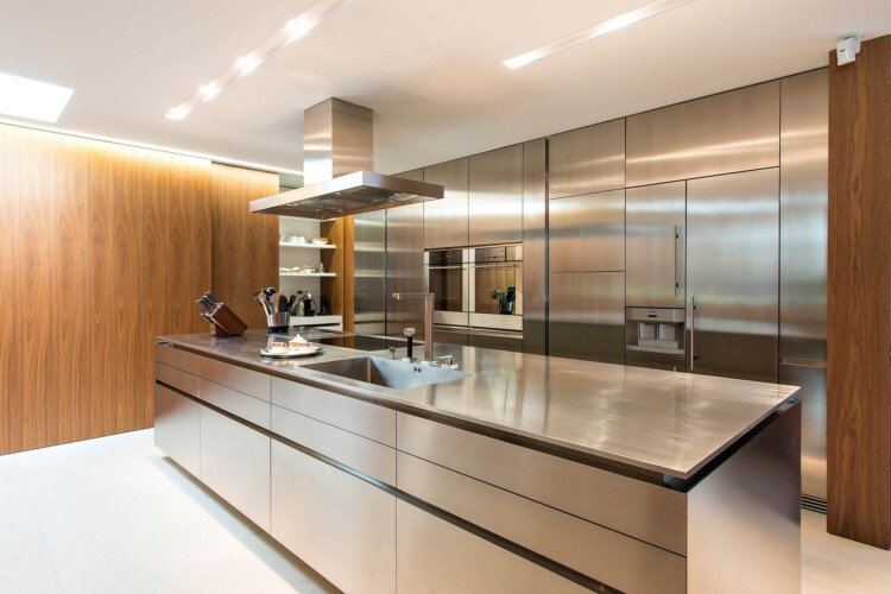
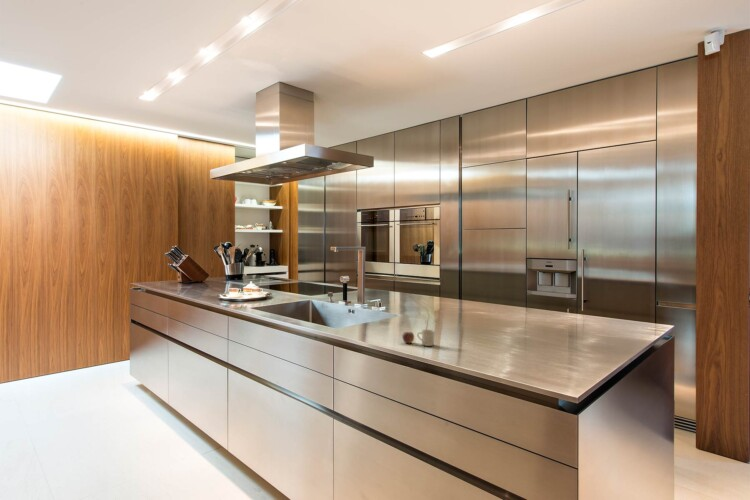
+ mug [401,329,436,347]
